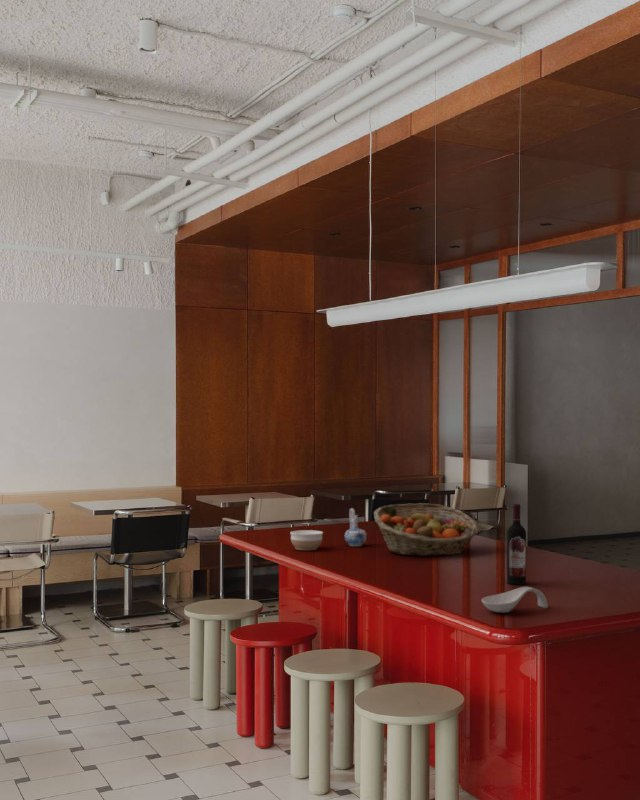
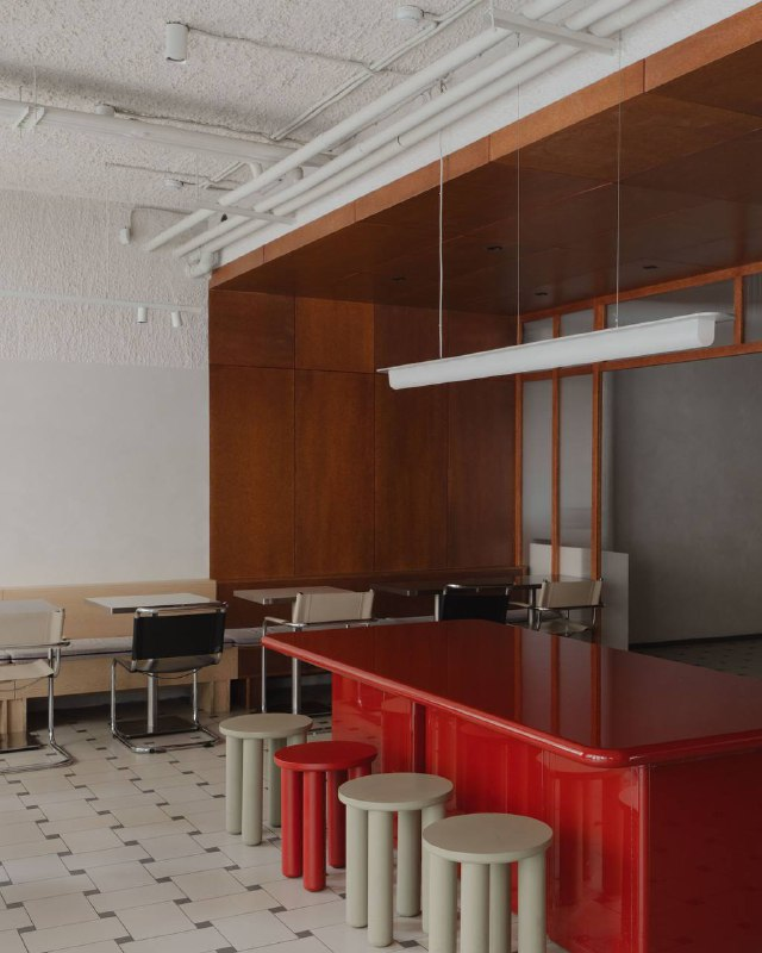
- fruit basket [373,502,480,557]
- spoon rest [481,586,549,614]
- wine bottle [506,503,527,585]
- bowl [289,529,324,551]
- ceramic pitcher [344,507,368,547]
